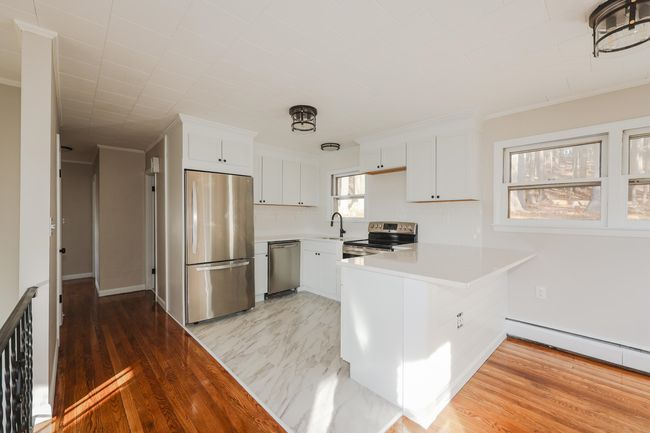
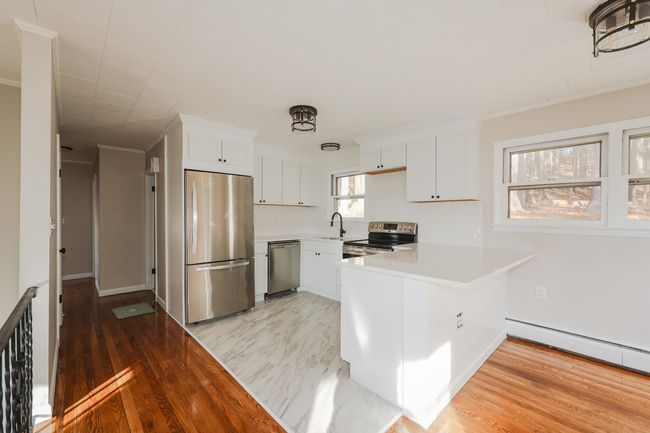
+ rug [111,302,157,320]
